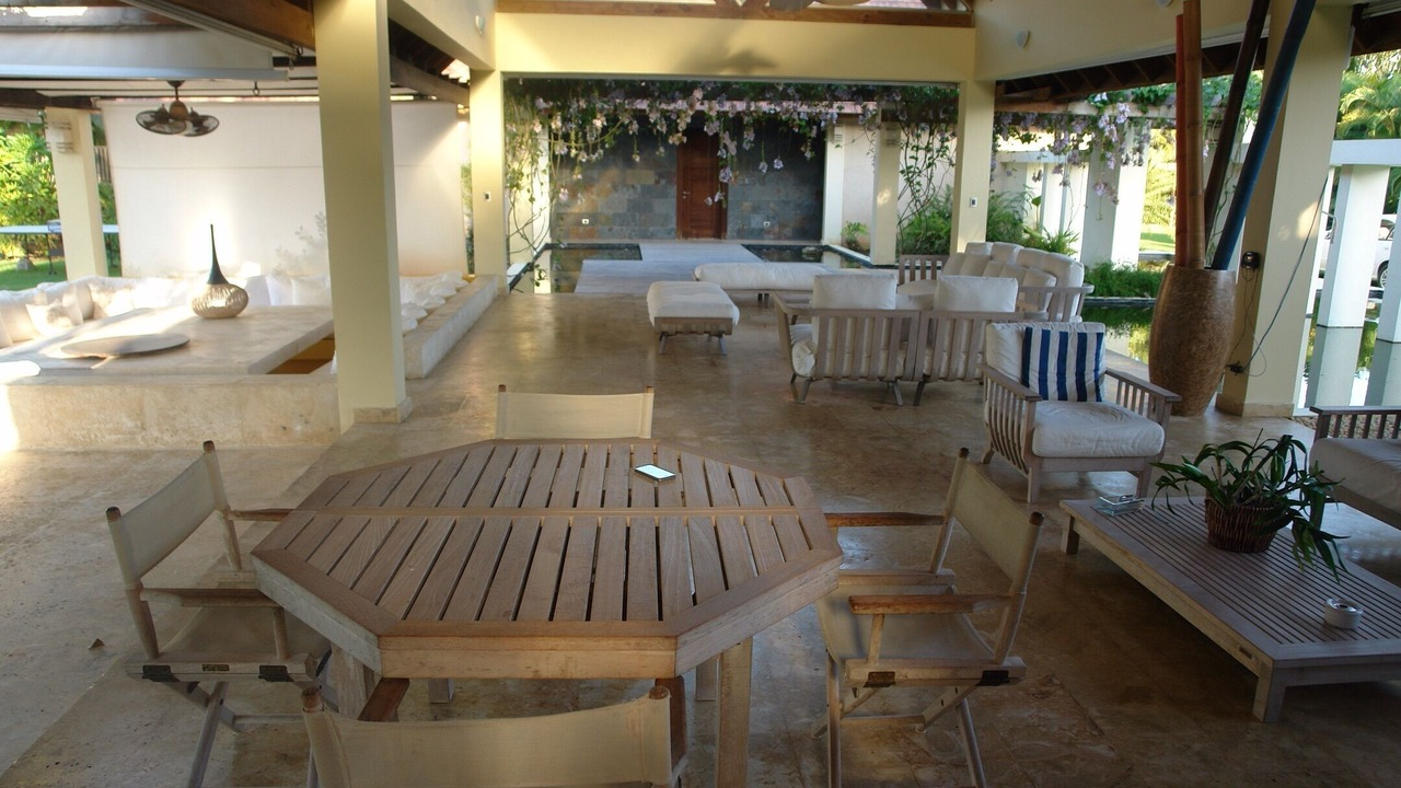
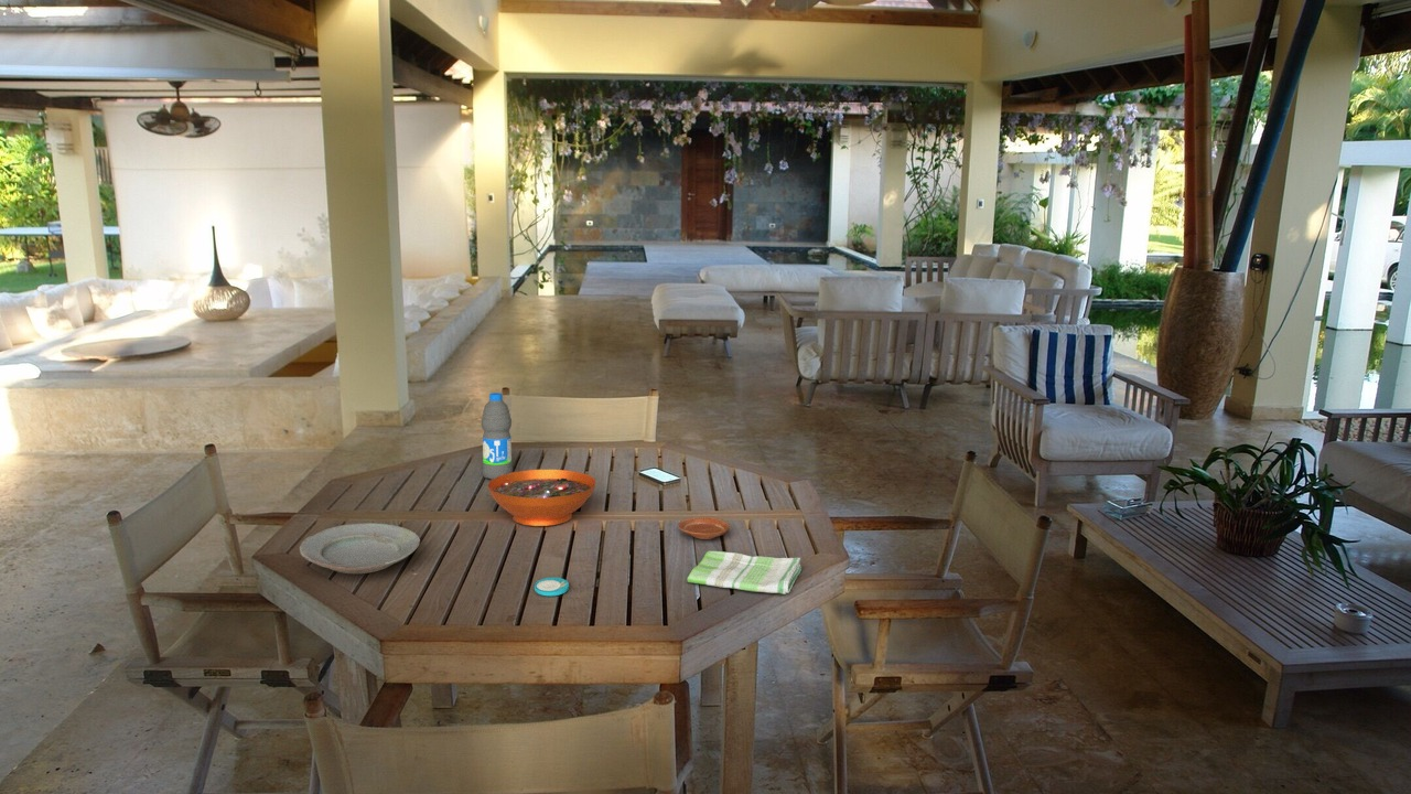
+ plate [299,522,421,575]
+ water bottle [481,391,514,481]
+ plate [677,516,731,540]
+ decorative bowl [487,469,596,527]
+ dish towel [686,550,803,596]
+ plate [534,577,570,597]
